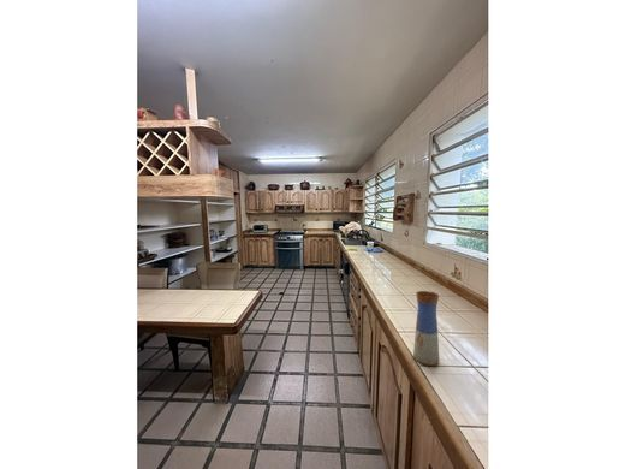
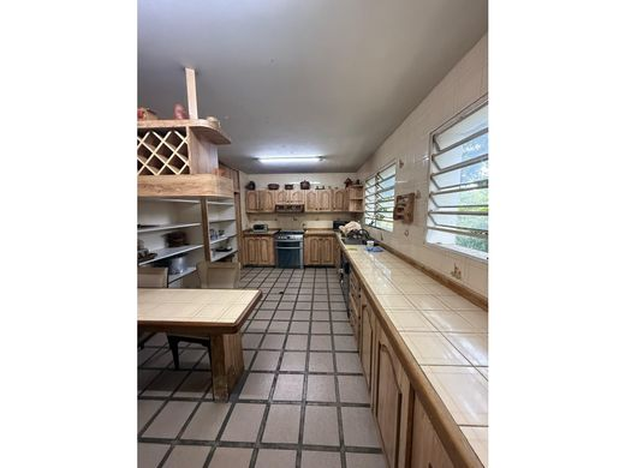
- vase [412,290,440,367]
